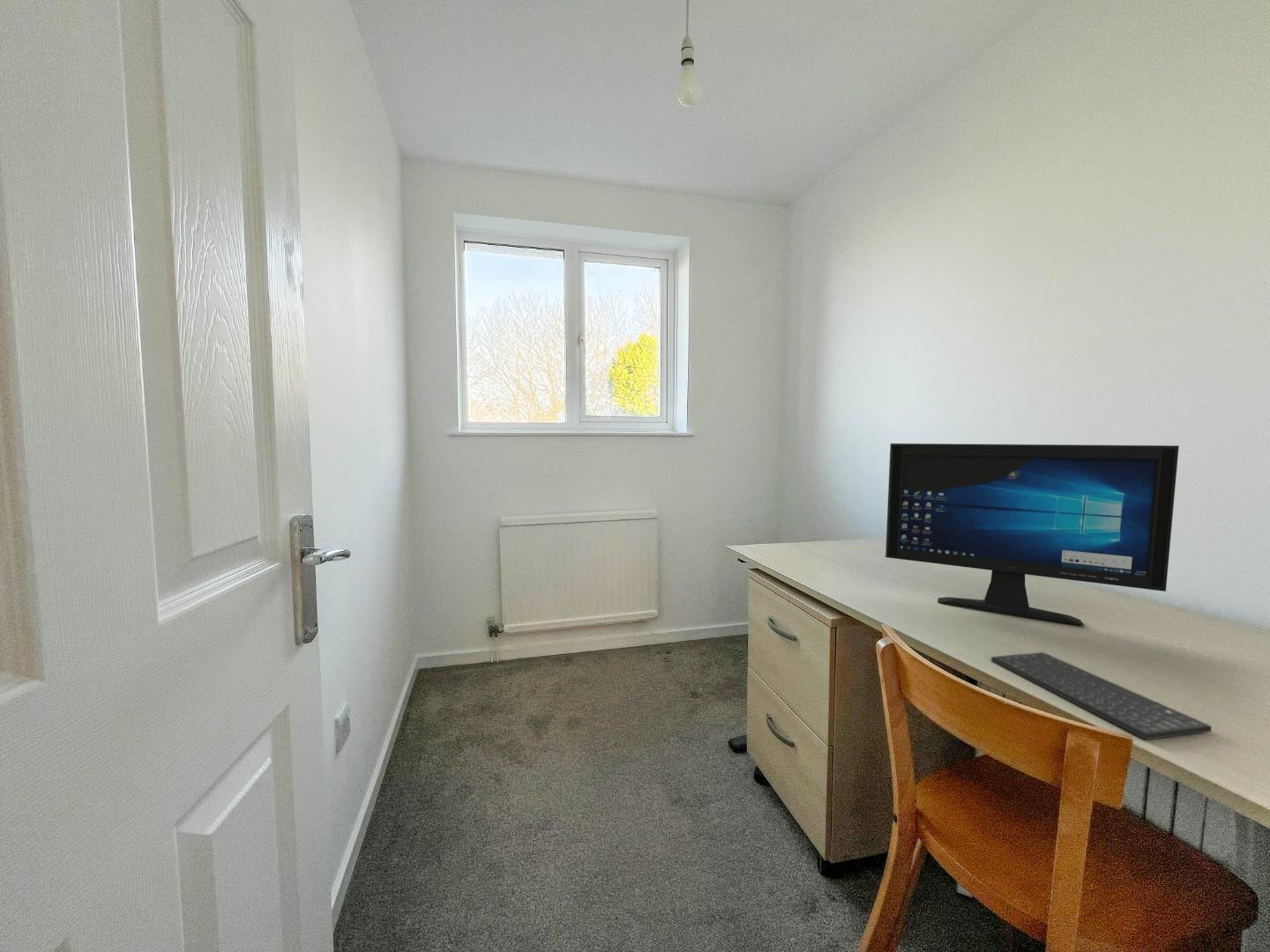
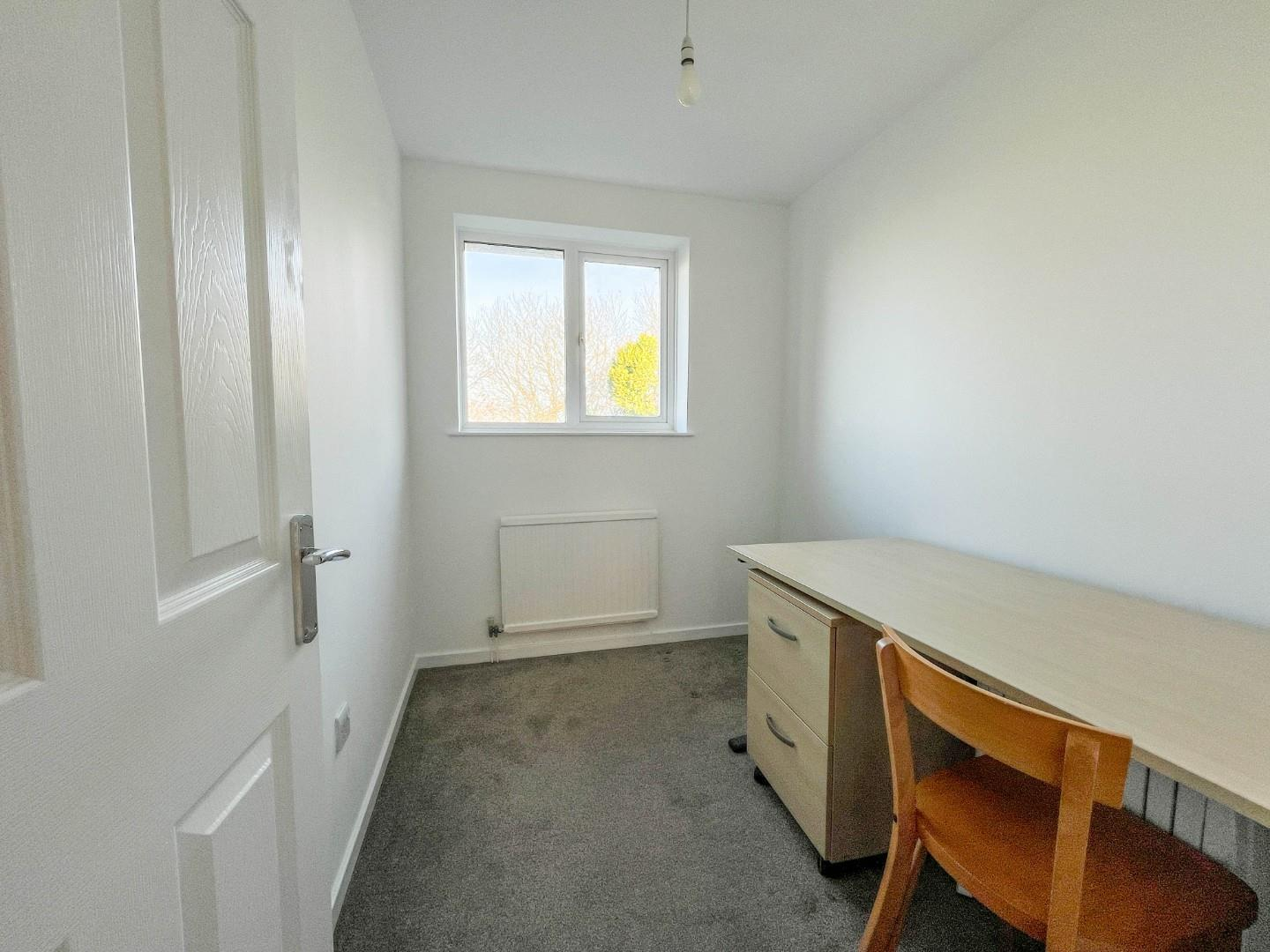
- keyboard [990,651,1213,740]
- computer monitor [885,443,1180,626]
